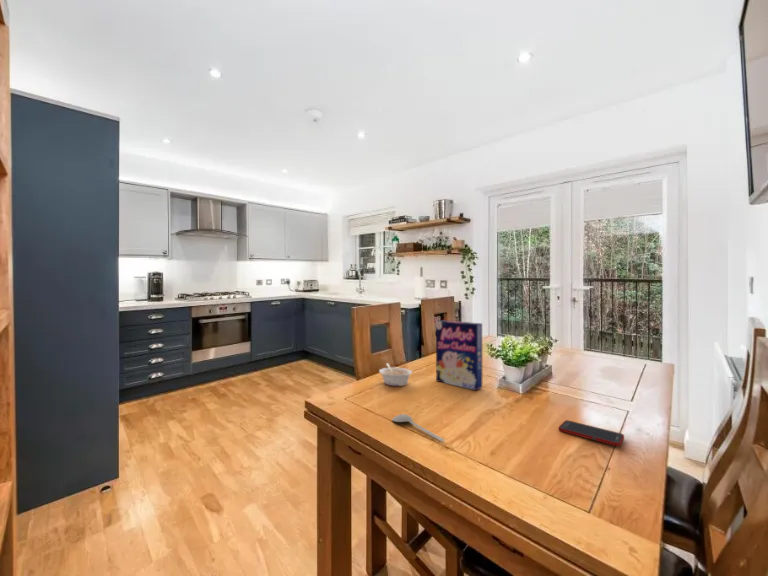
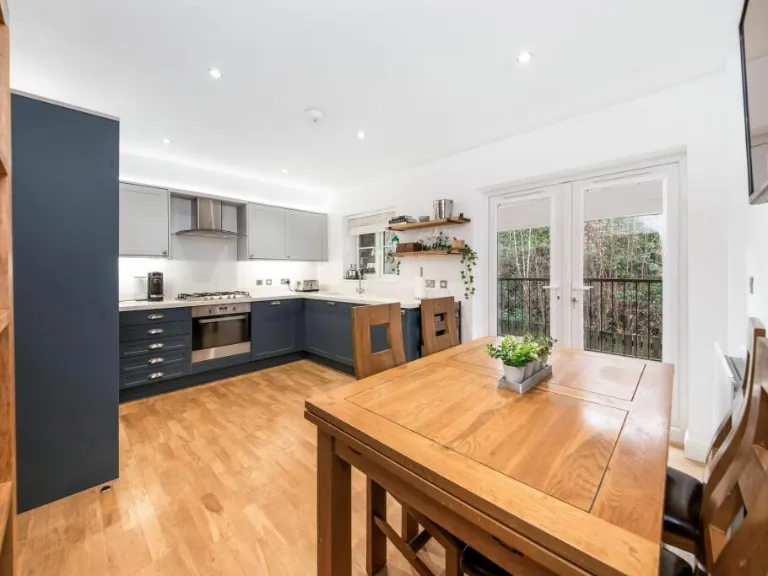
- cereal box [435,319,483,391]
- legume [378,363,413,387]
- cell phone [558,419,625,447]
- spoon [391,413,445,442]
